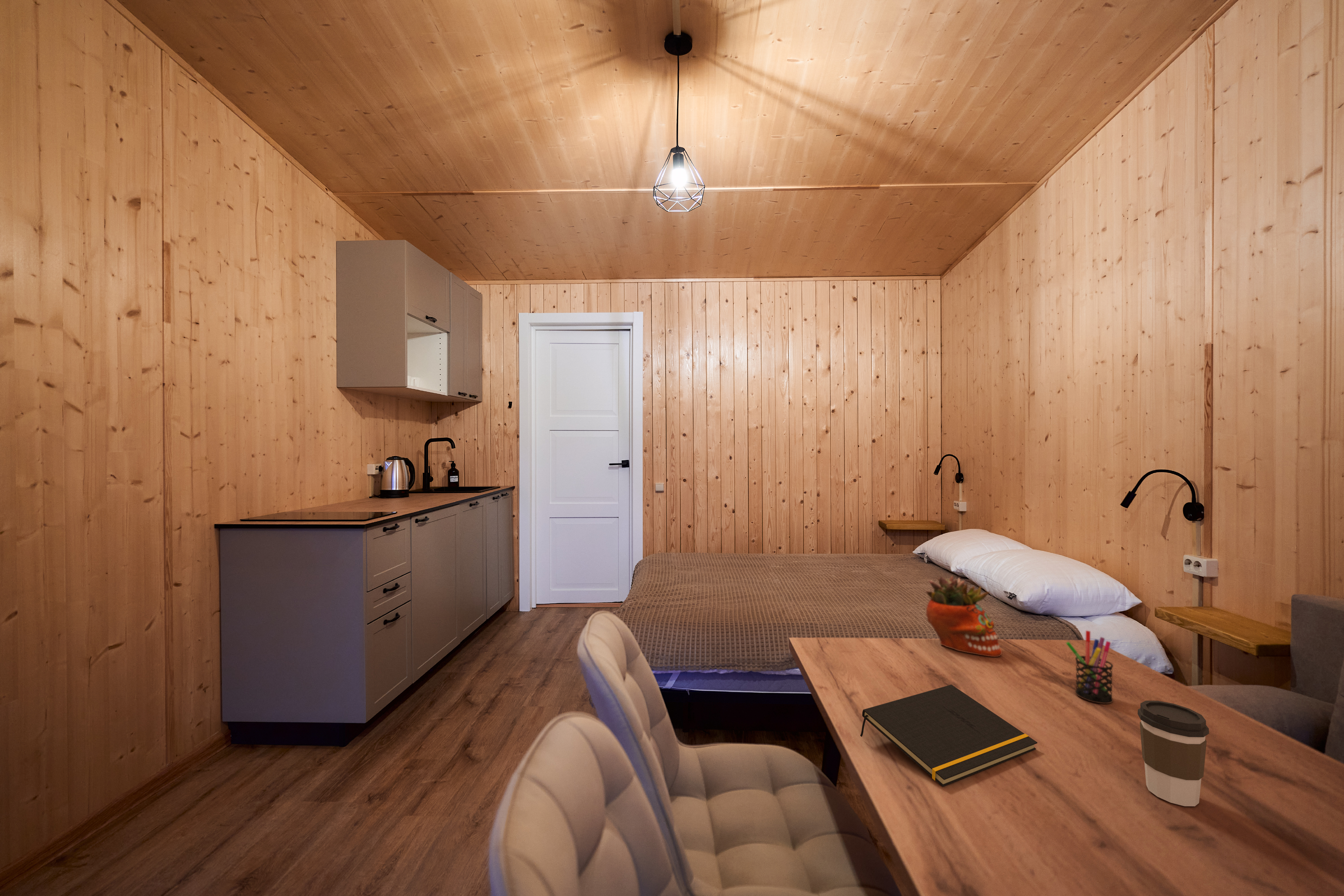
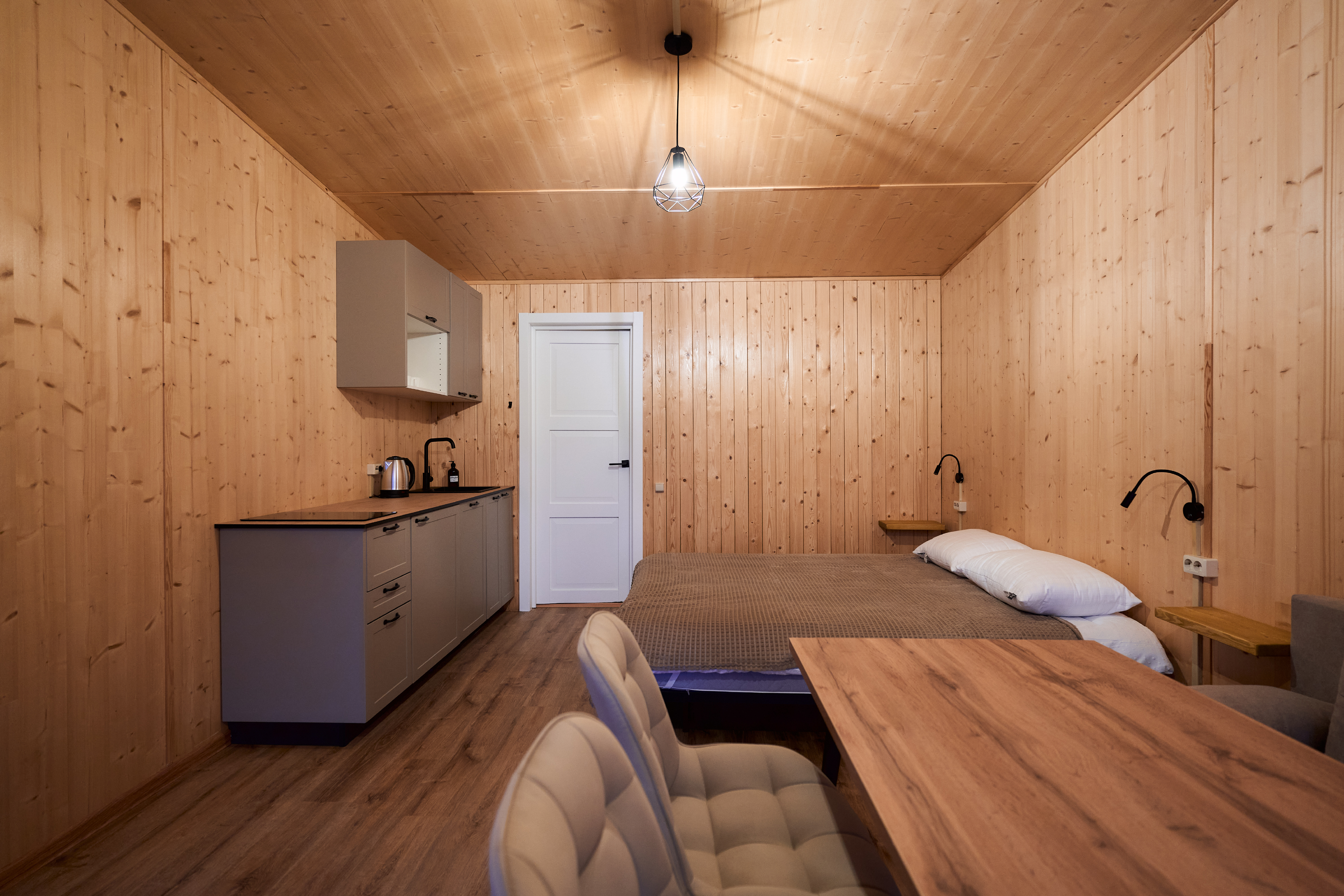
- pen holder [1065,630,1114,704]
- succulent planter [925,575,1002,657]
- coffee cup [1137,700,1209,807]
- notepad [860,684,1038,787]
